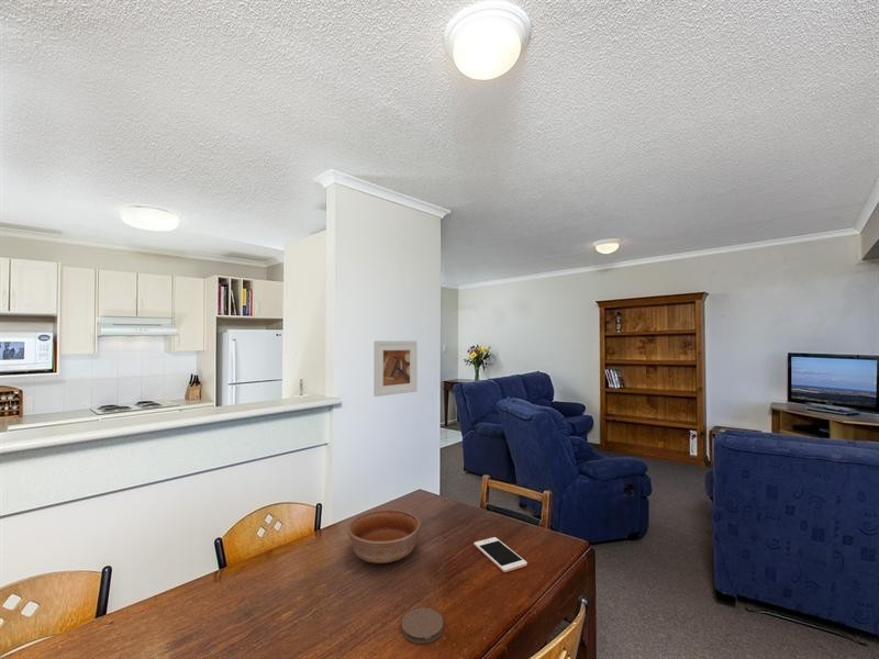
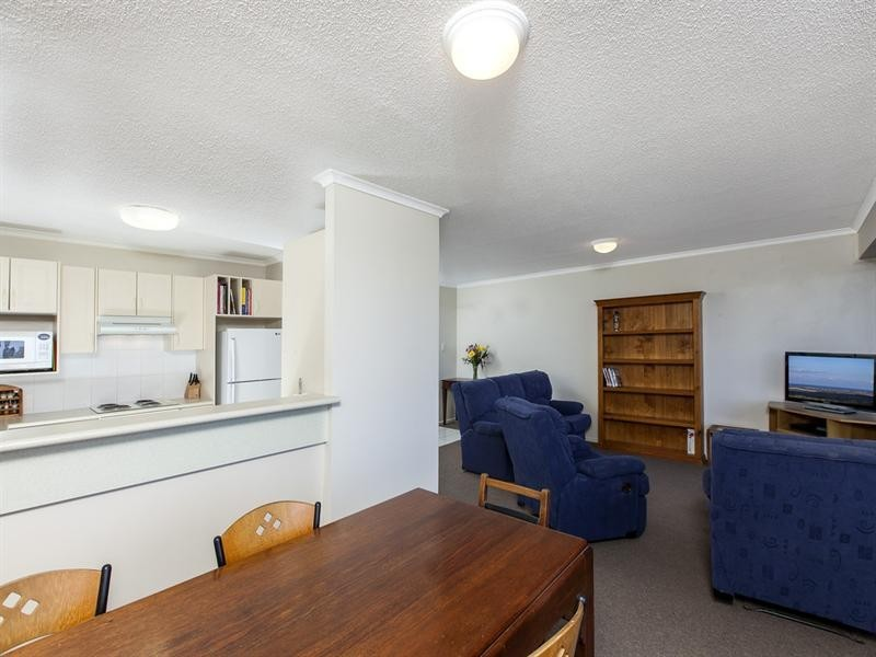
- bowl [346,509,422,565]
- cell phone [474,536,528,573]
- coaster [401,607,444,645]
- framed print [372,339,418,398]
